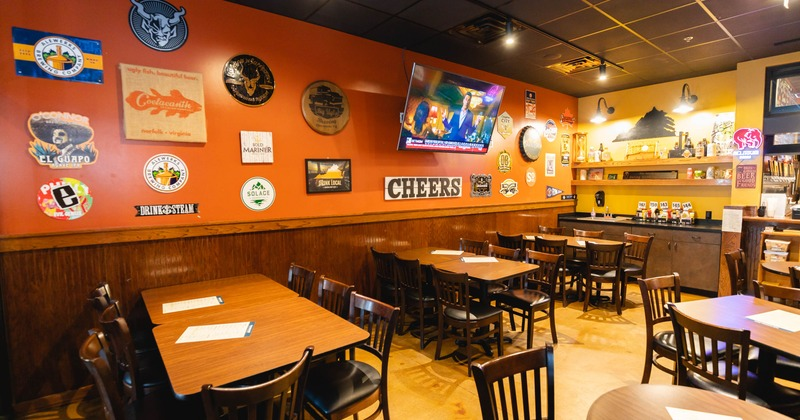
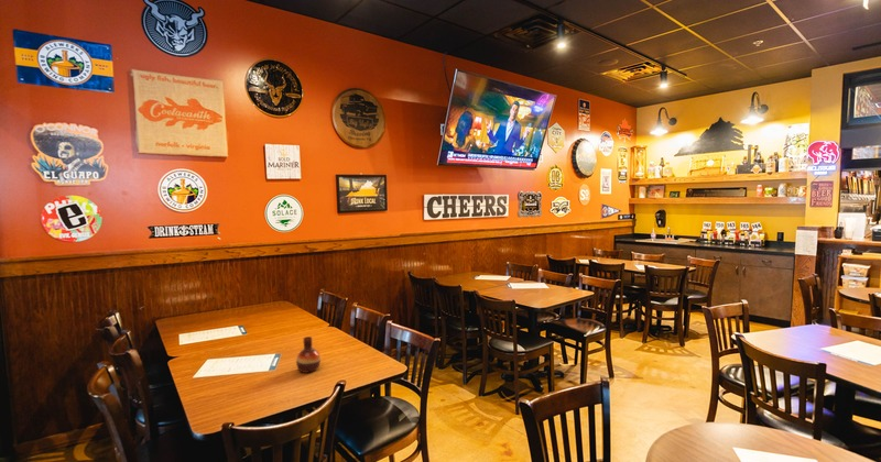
+ vase [295,336,322,374]
